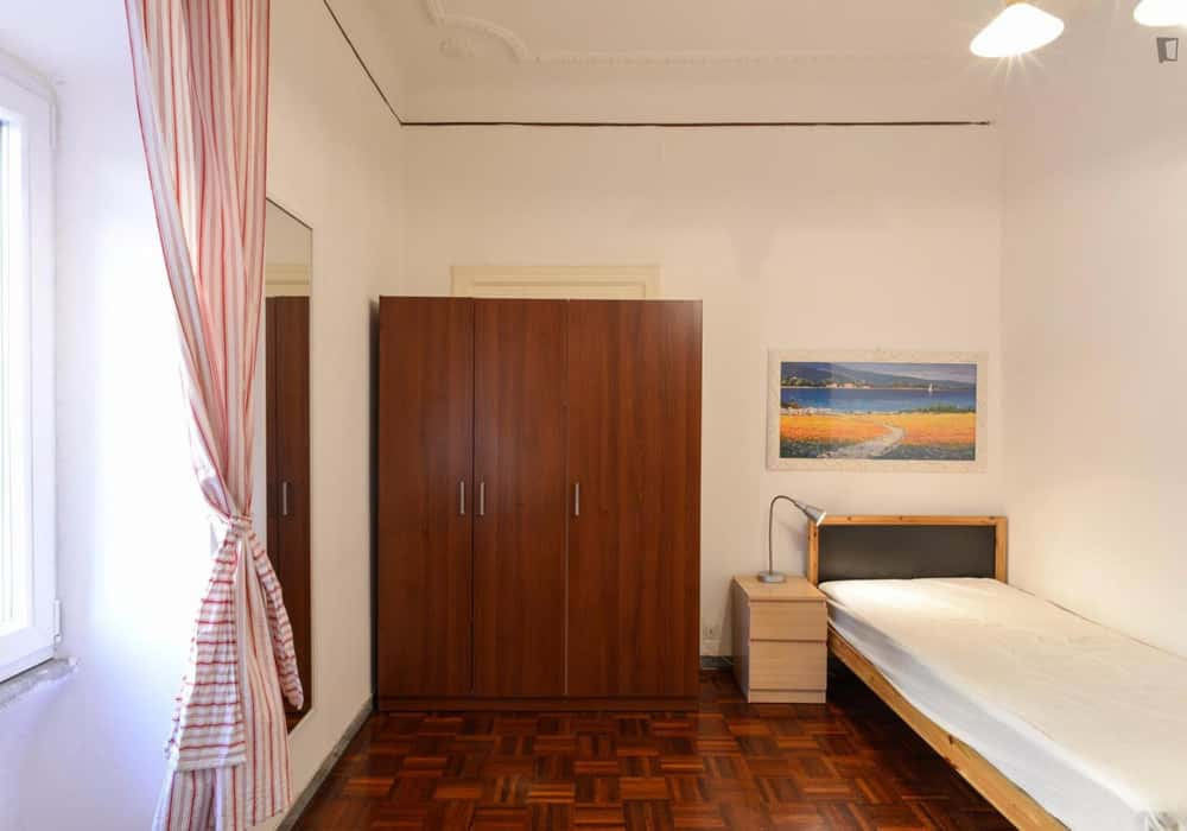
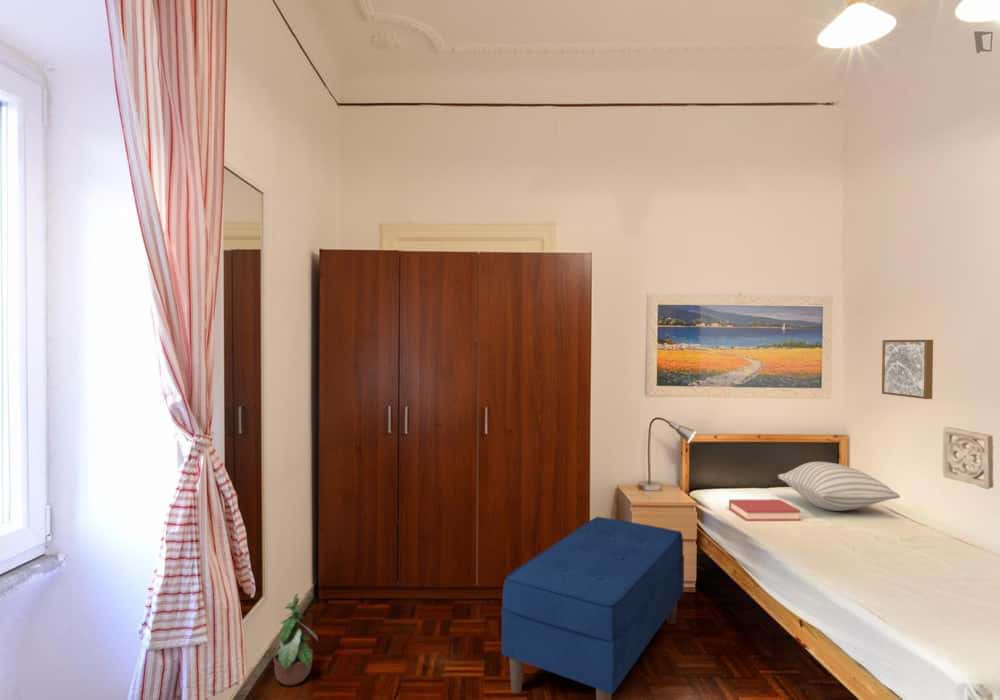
+ bench [501,516,685,700]
+ potted plant [271,593,319,687]
+ wall ornament [942,426,994,490]
+ wall art [881,339,934,400]
+ hardback book [728,498,802,522]
+ pillow [777,461,901,512]
